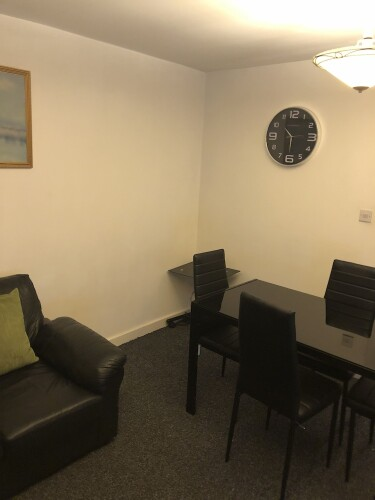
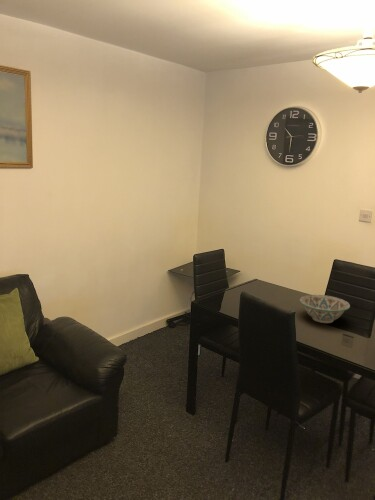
+ decorative bowl [299,294,351,324]
